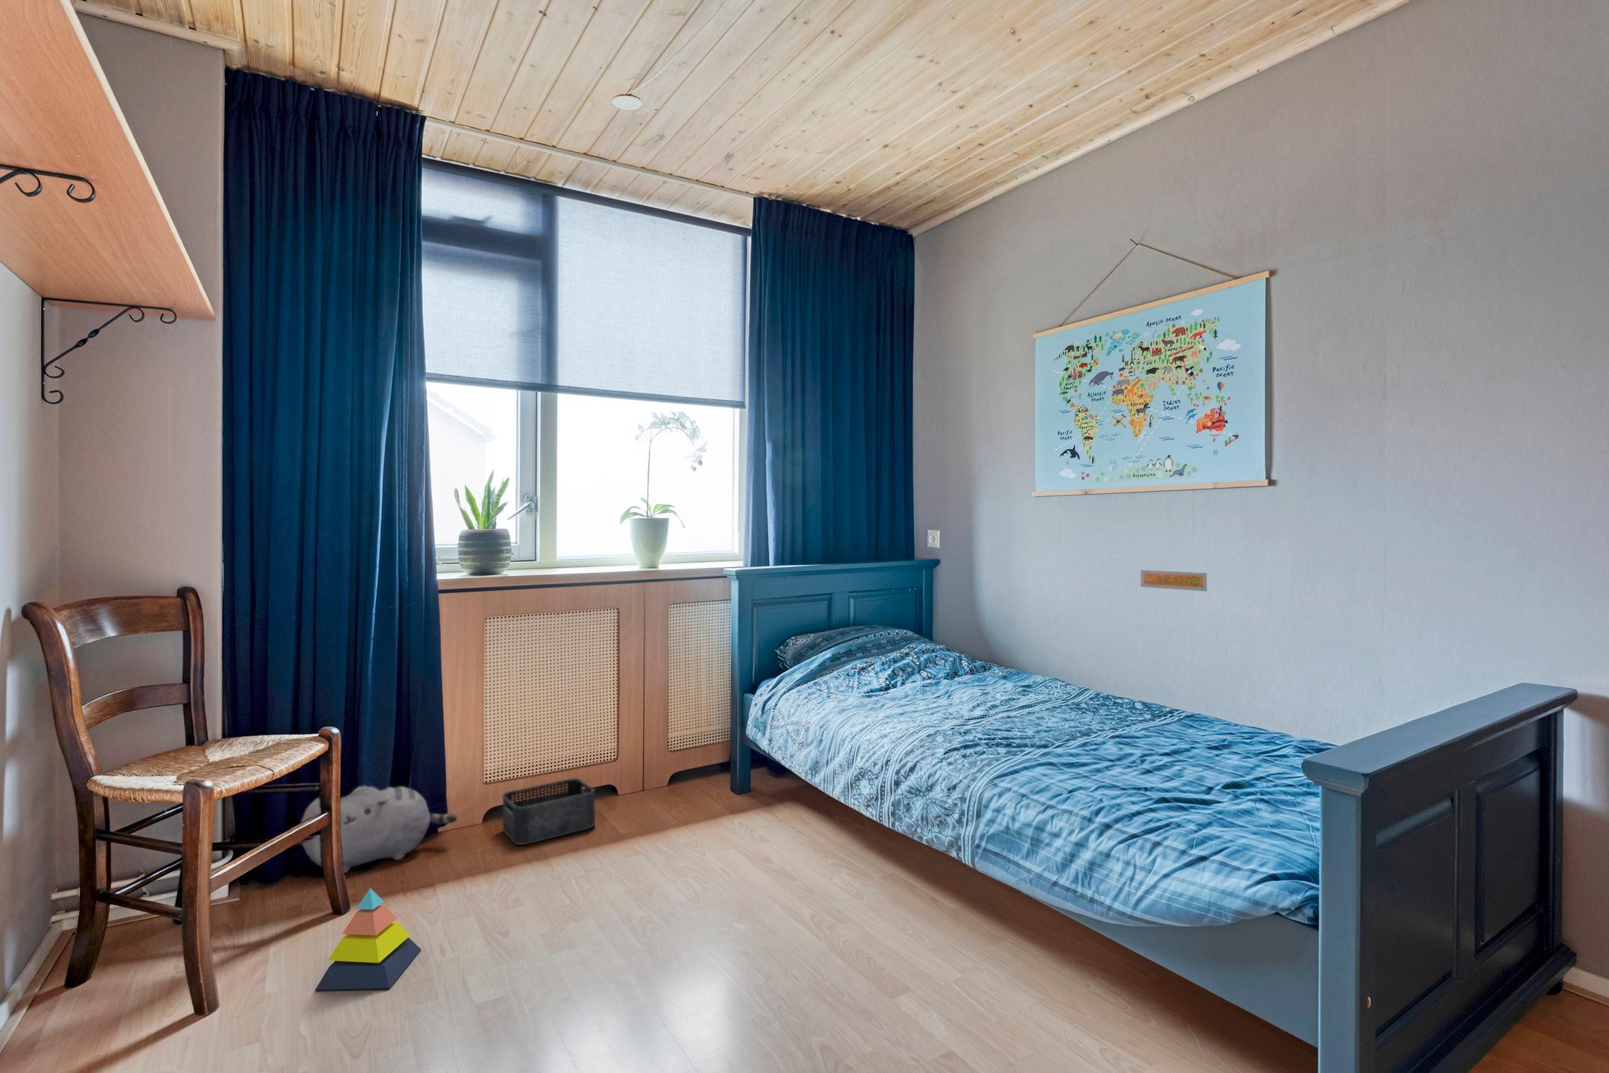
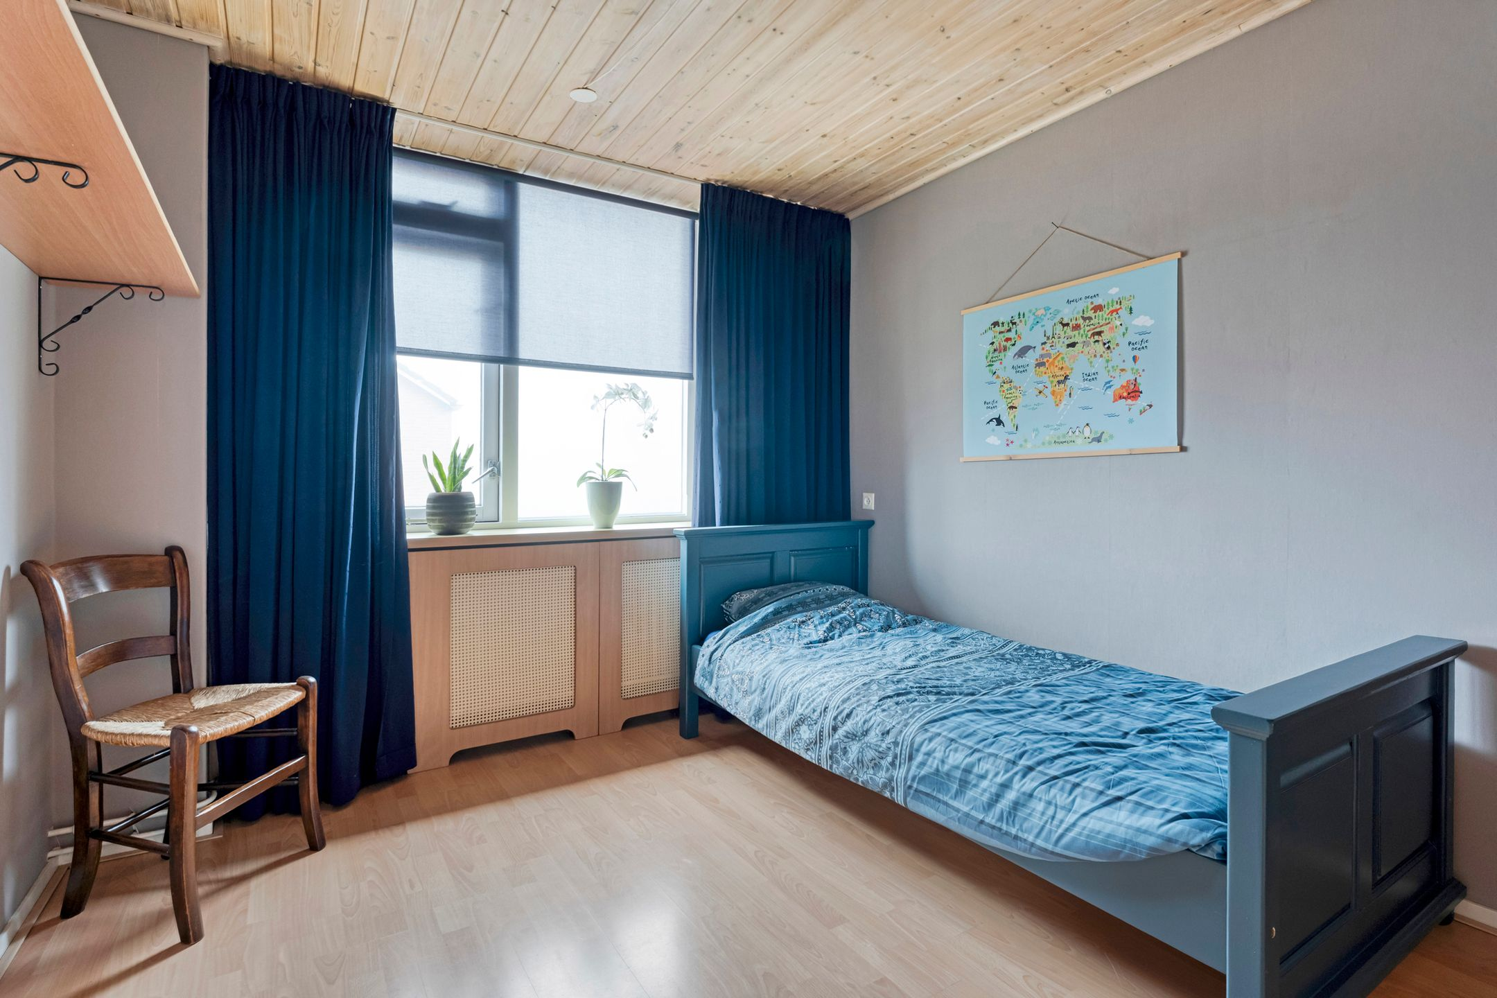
- storage bin [502,778,596,845]
- nameplate [1140,569,1208,593]
- plush toy [300,786,459,874]
- stacking toy [315,887,421,992]
